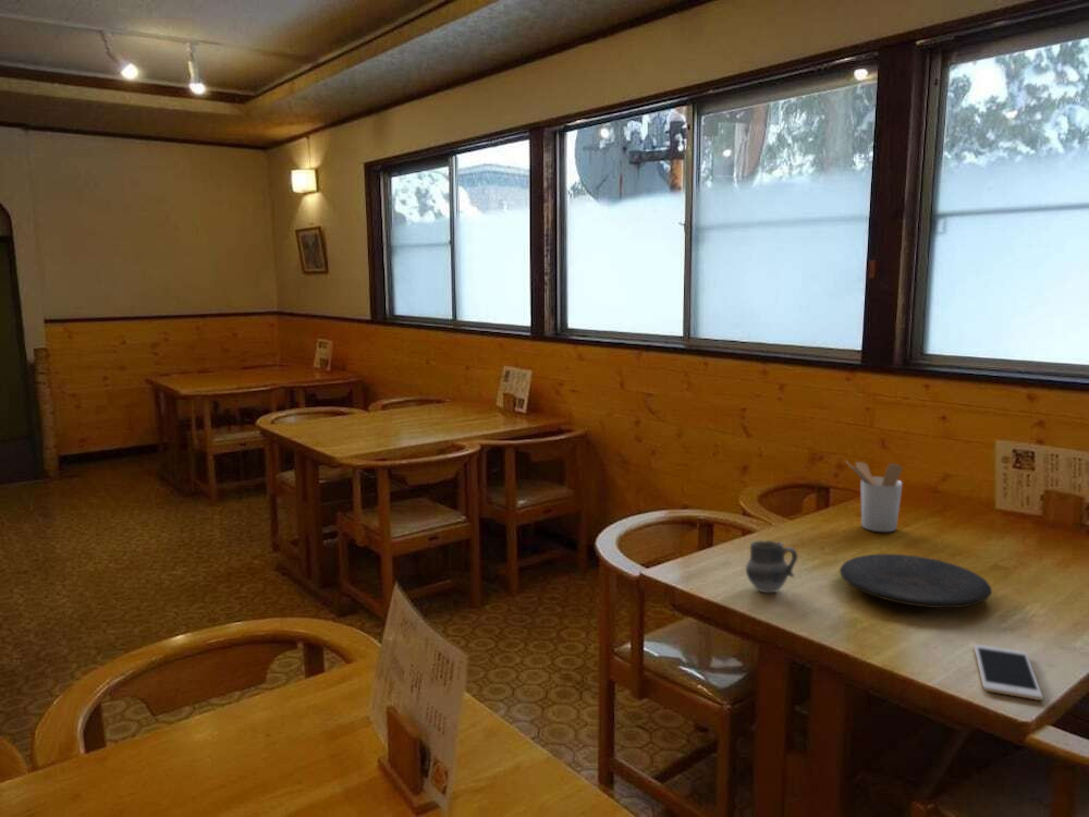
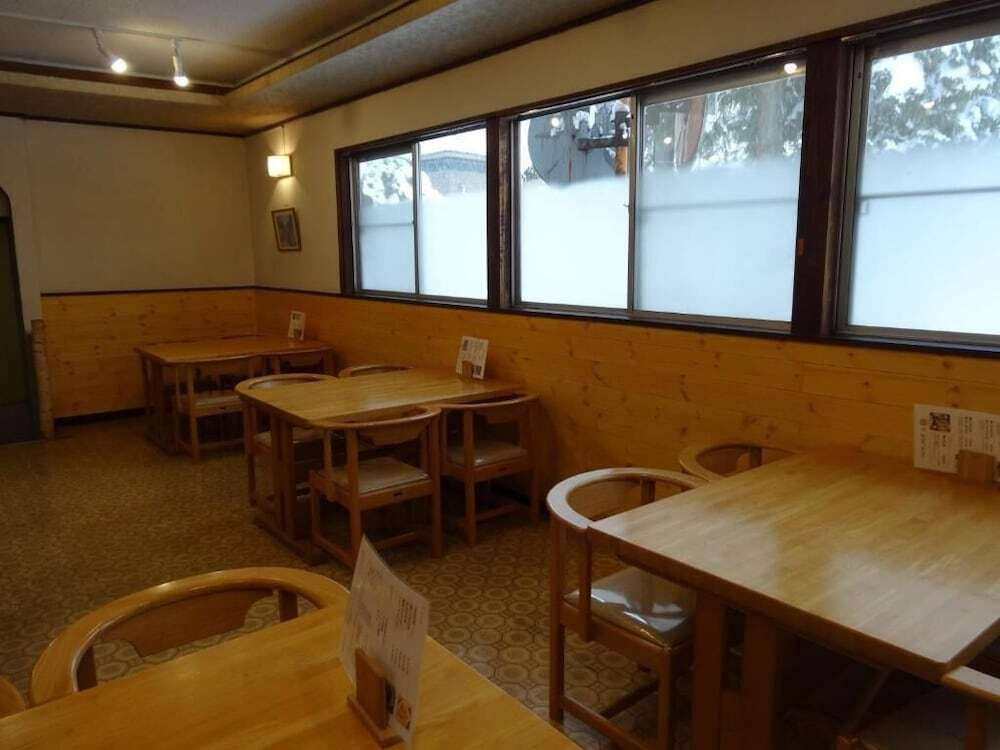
- cell phone [972,644,1043,702]
- utensil holder [845,460,903,533]
- cup [745,539,798,594]
- plate [839,553,992,609]
